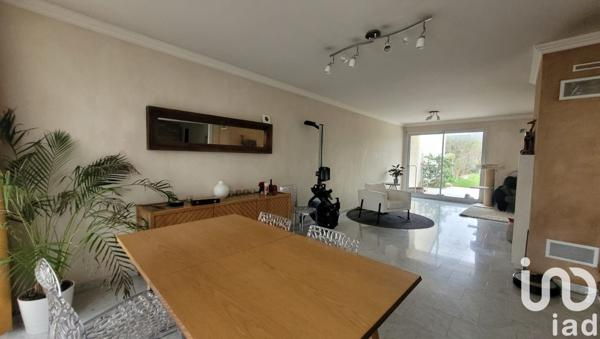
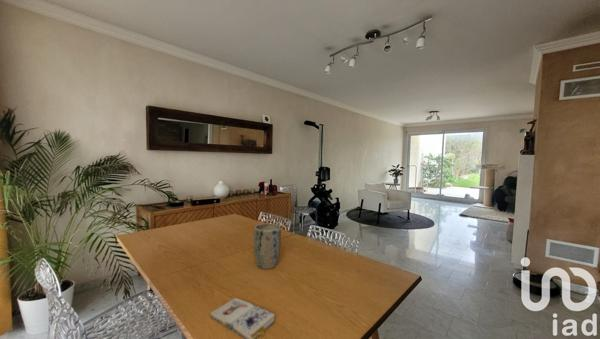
+ plant pot [253,222,282,270]
+ paperback book [210,297,276,339]
